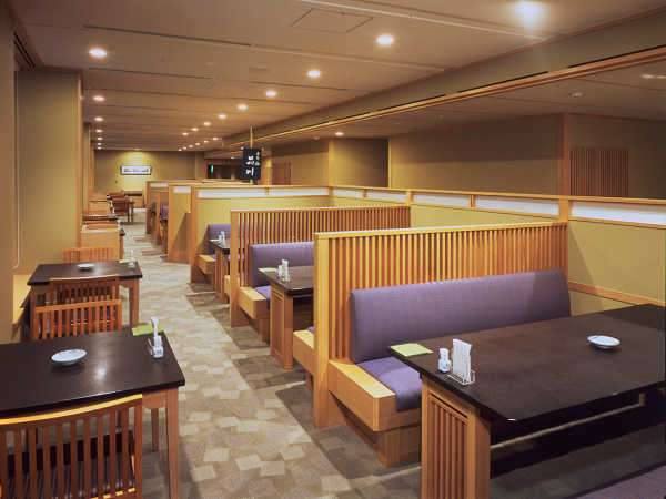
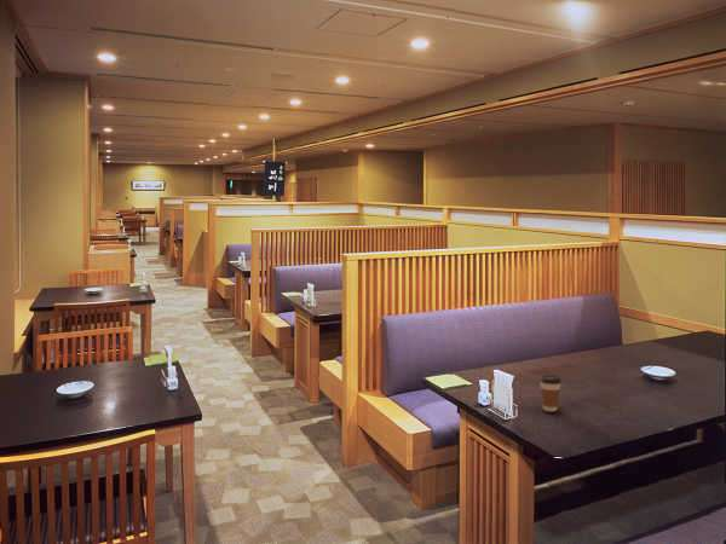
+ coffee cup [538,375,563,412]
